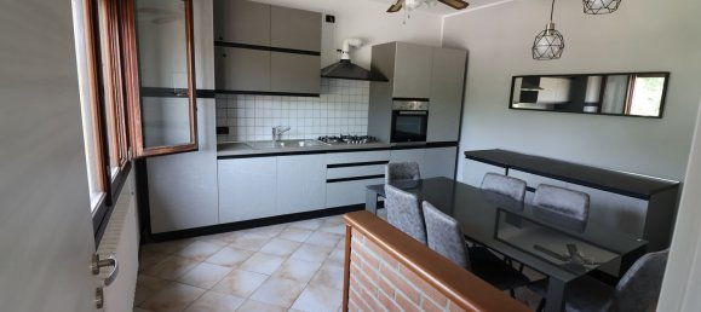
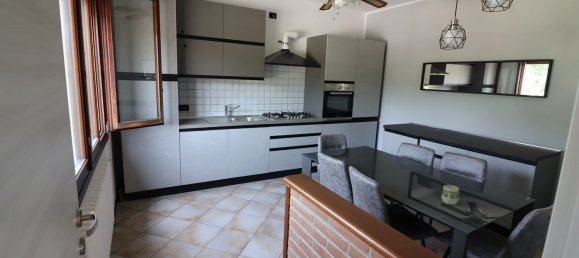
+ cup [440,184,460,206]
